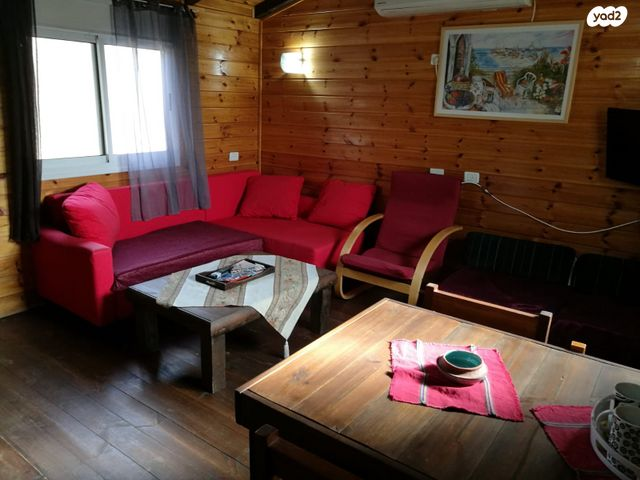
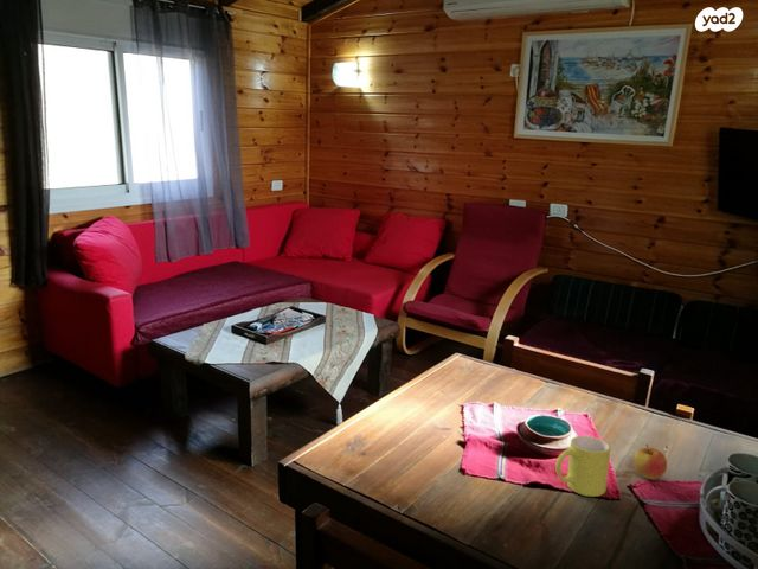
+ apple [632,443,668,480]
+ mug [554,435,611,498]
